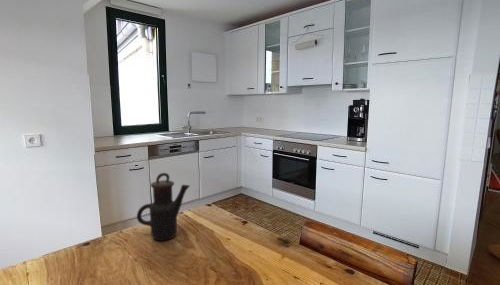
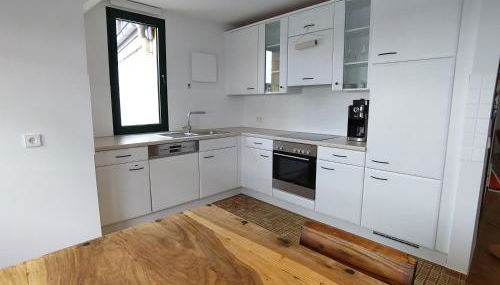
- teapot [136,172,191,242]
